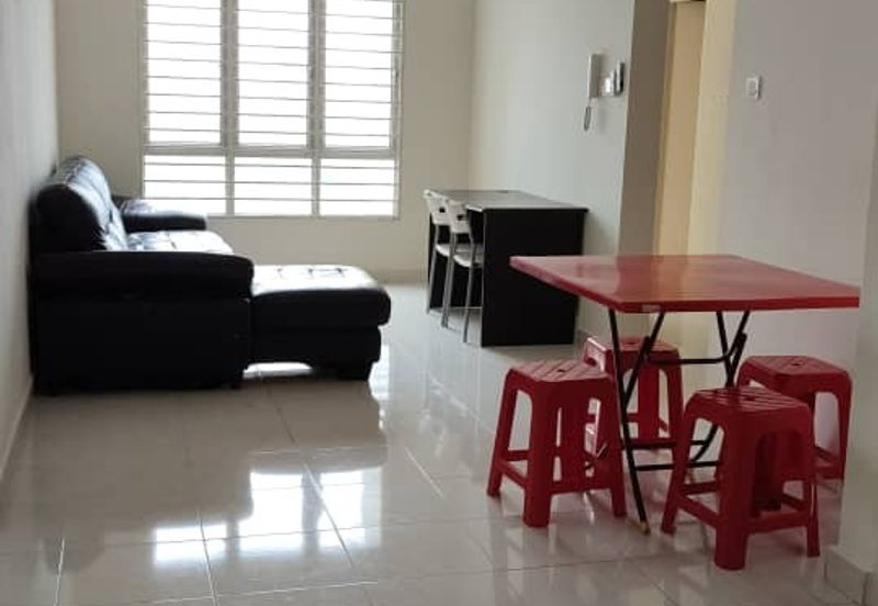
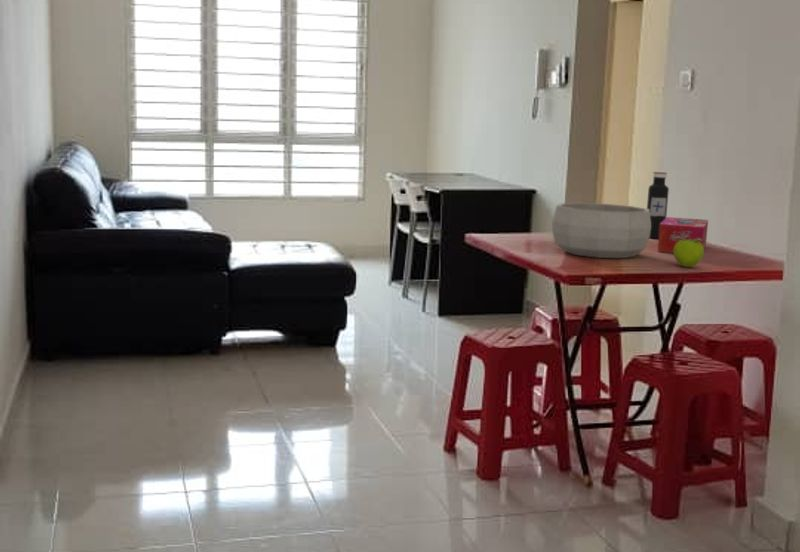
+ water bottle [646,171,670,239]
+ fruit [673,237,705,268]
+ tissue box [657,216,709,254]
+ decorative bowl [551,202,651,259]
